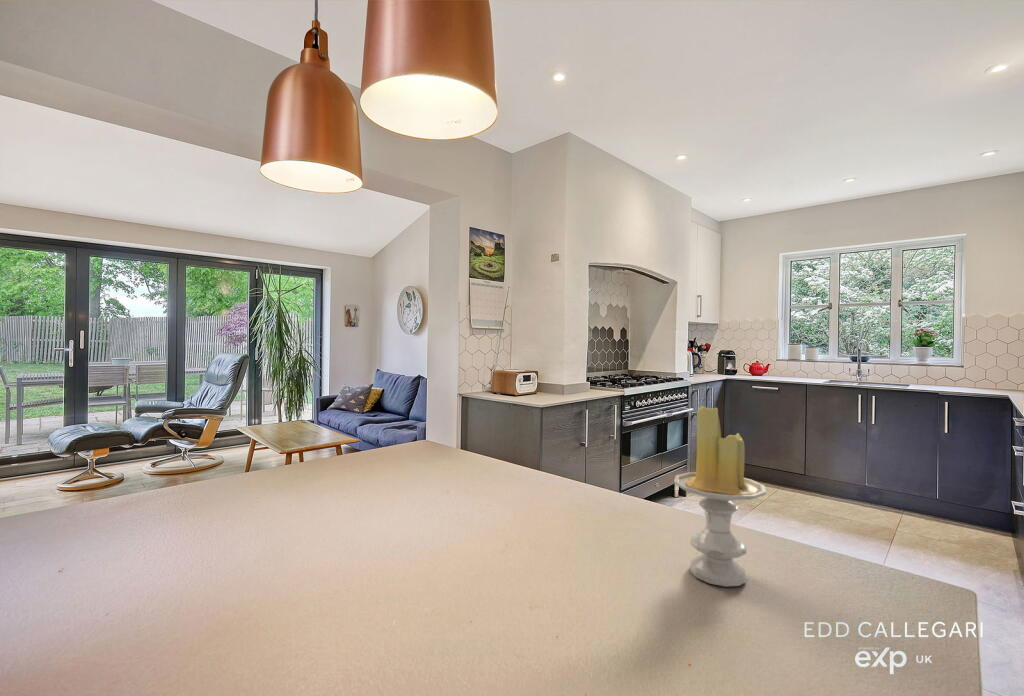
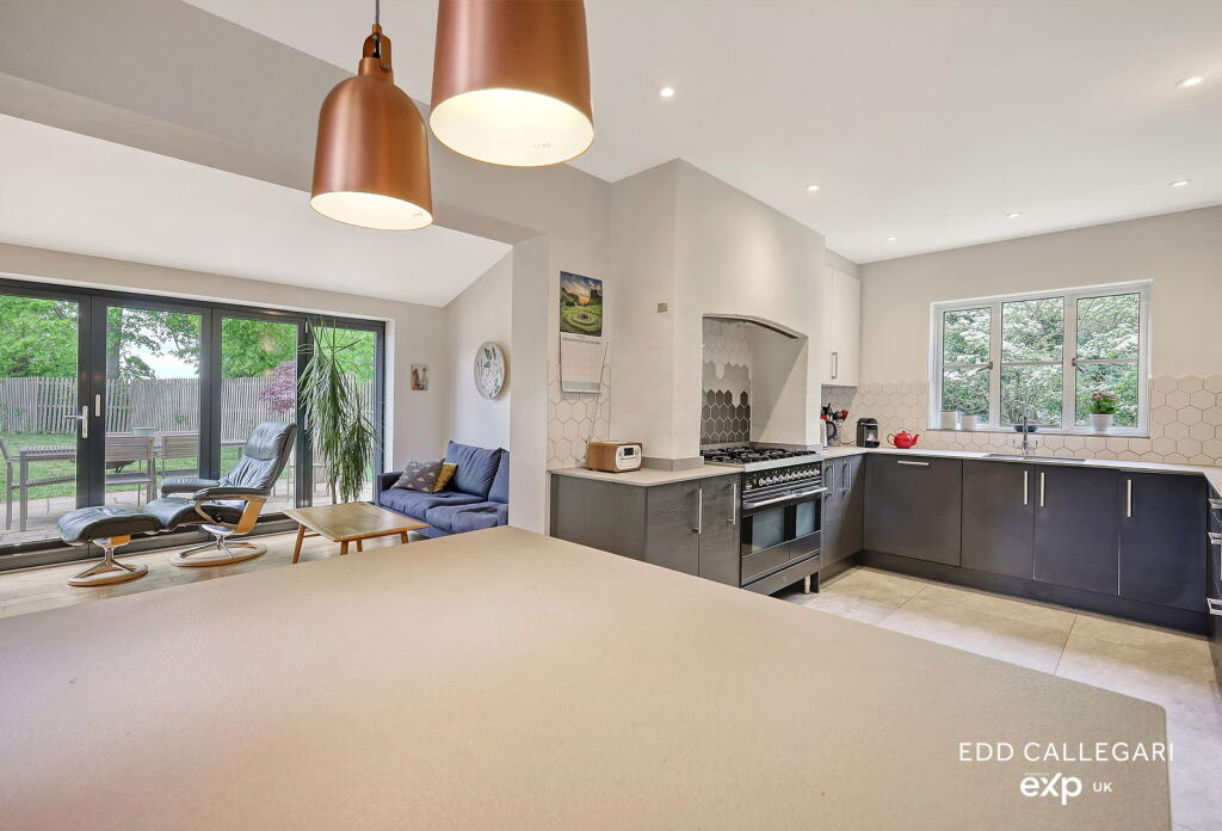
- candle [673,405,767,588]
